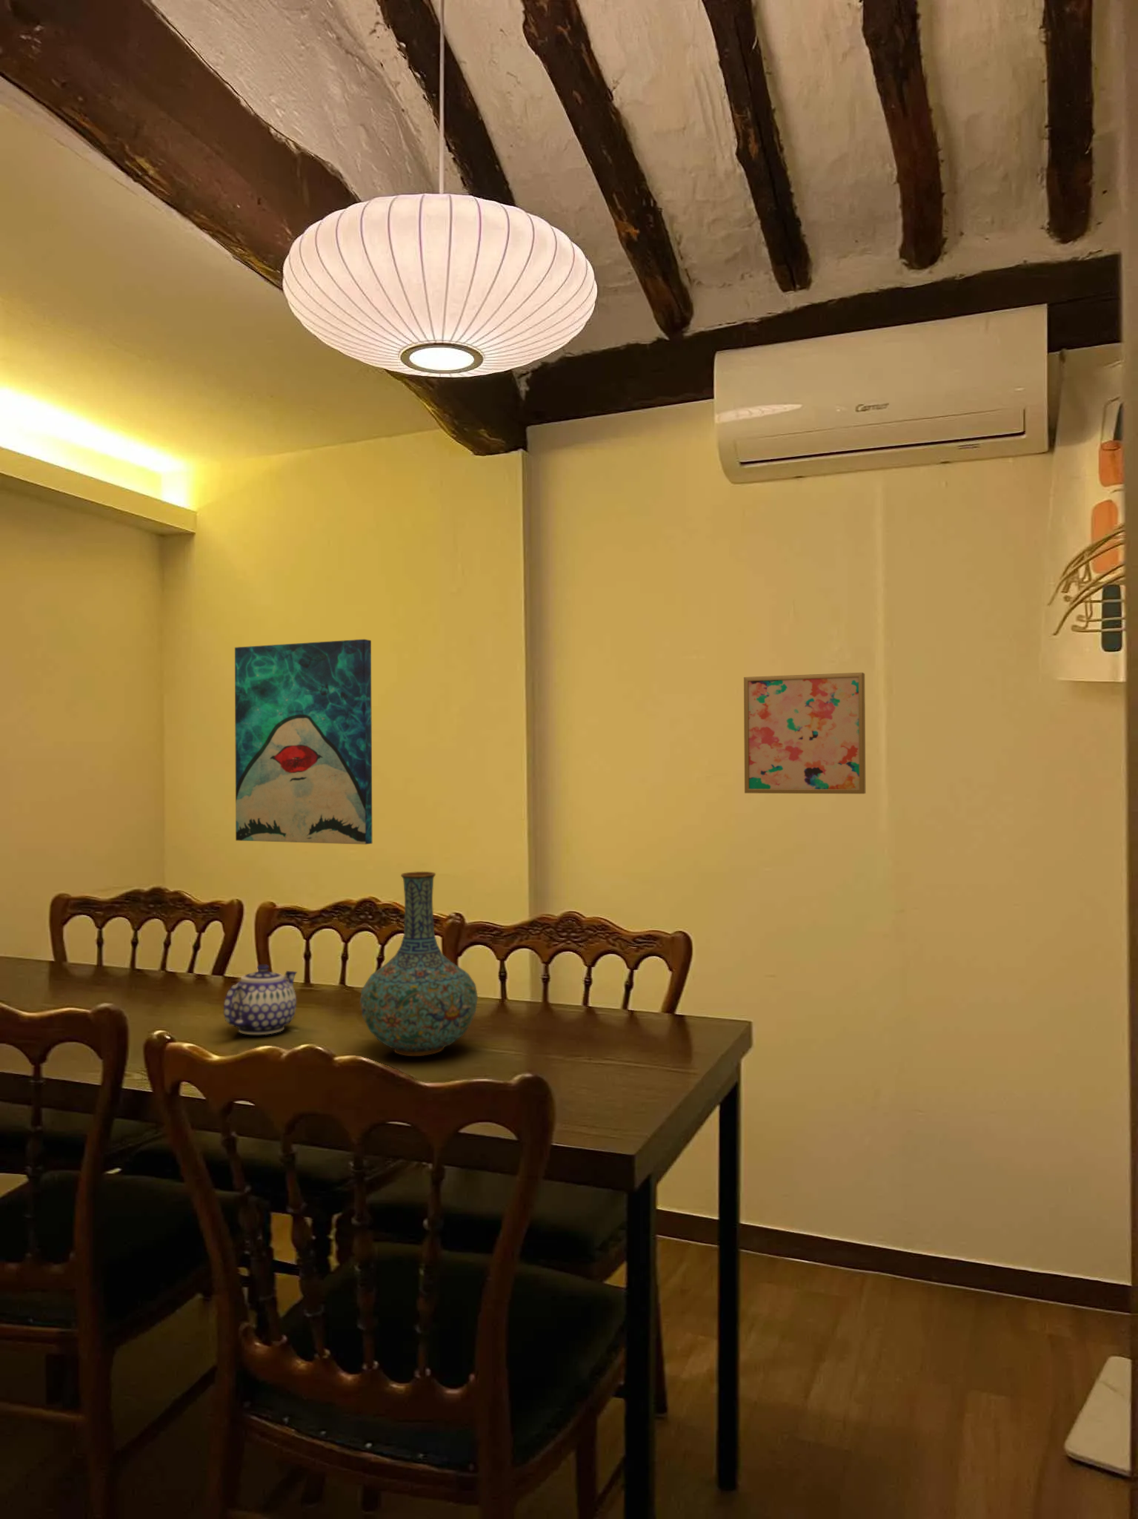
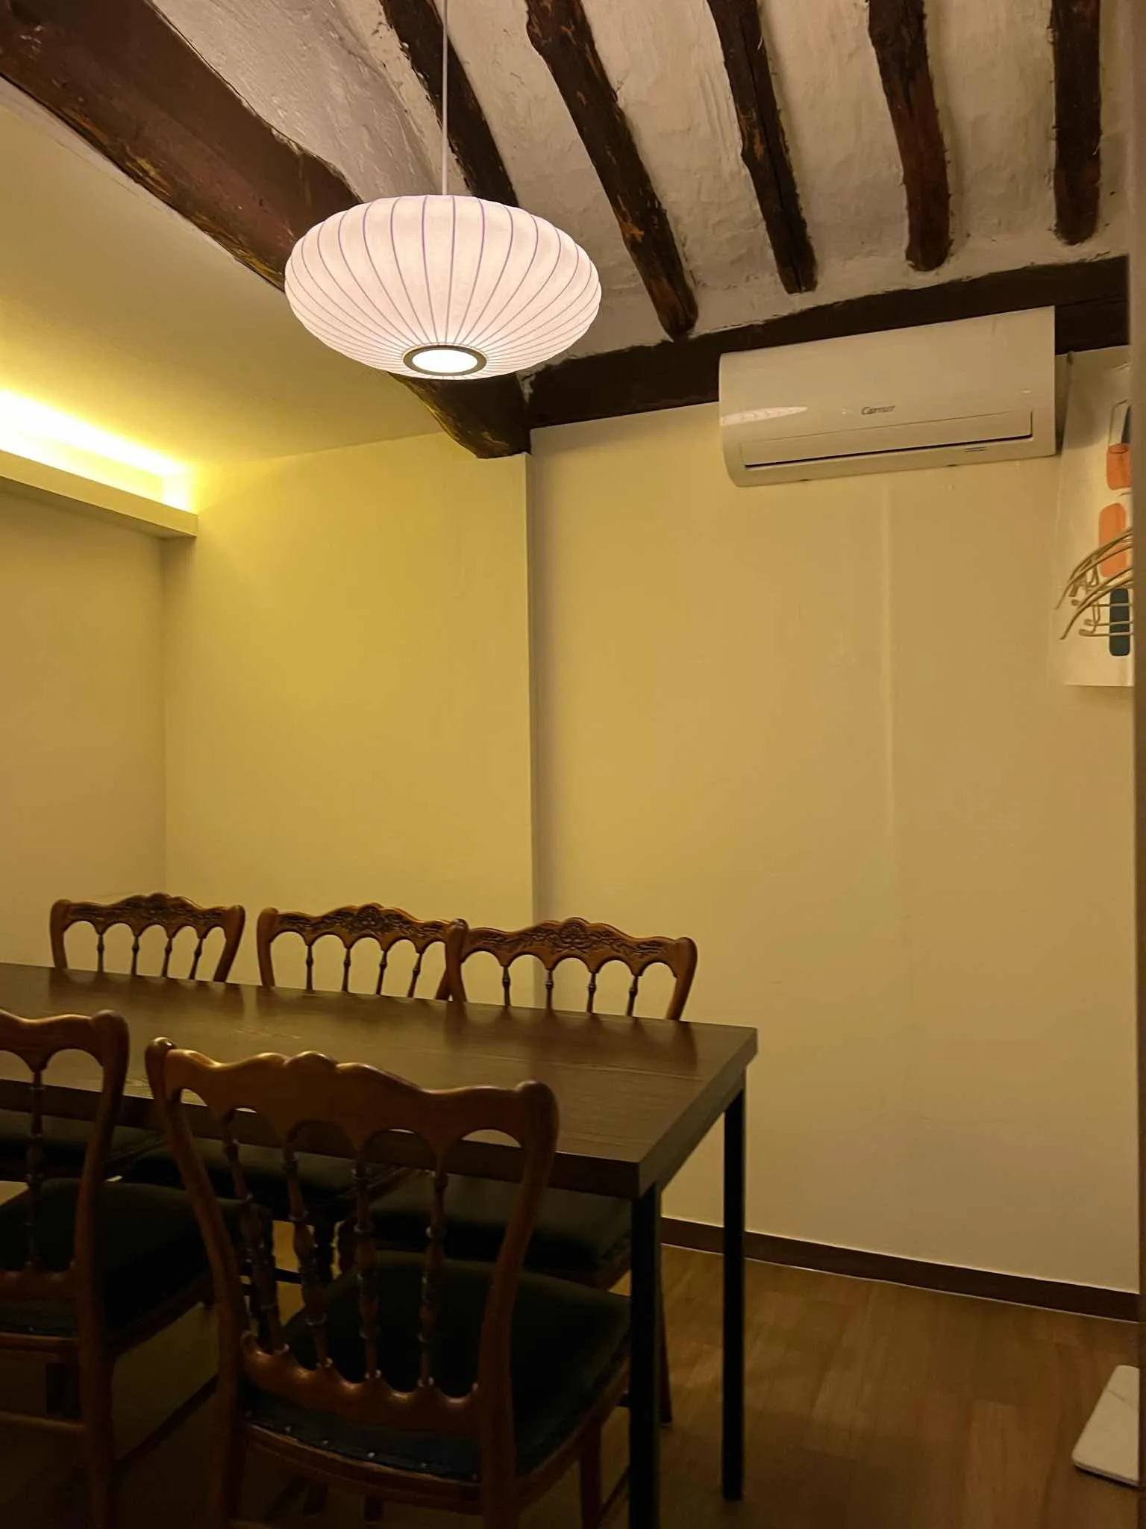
- wall art [234,639,373,846]
- teapot [224,964,298,1036]
- wall art [744,672,867,794]
- vase [360,871,478,1057]
